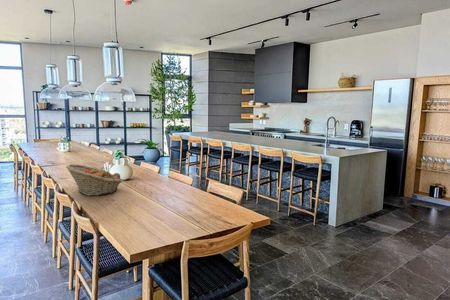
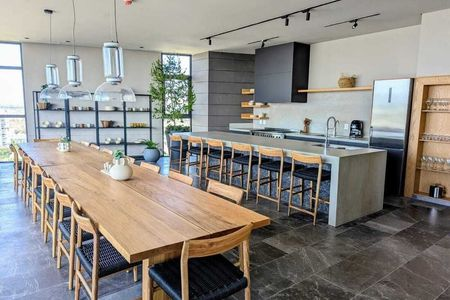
- fruit basket [65,163,124,197]
